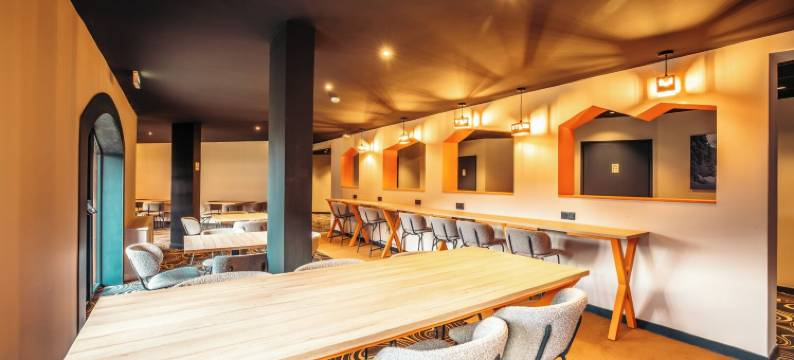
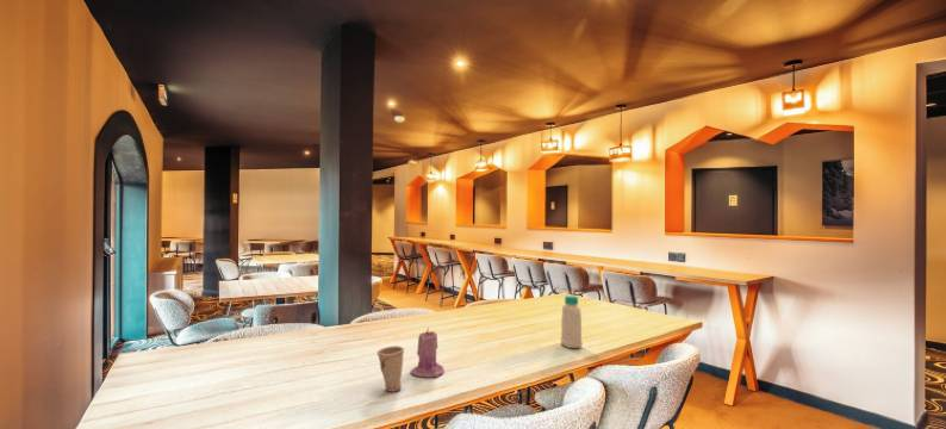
+ bottle [560,294,584,349]
+ cup [375,344,405,393]
+ candle [410,325,446,379]
